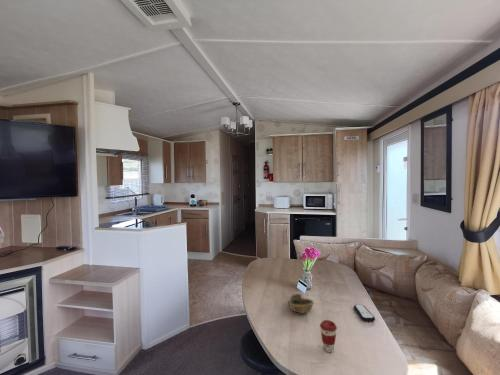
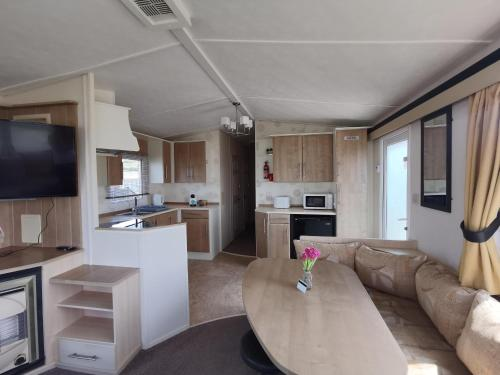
- remote control [353,304,376,322]
- coffee cup [319,319,338,353]
- decorative bowl [288,293,315,315]
